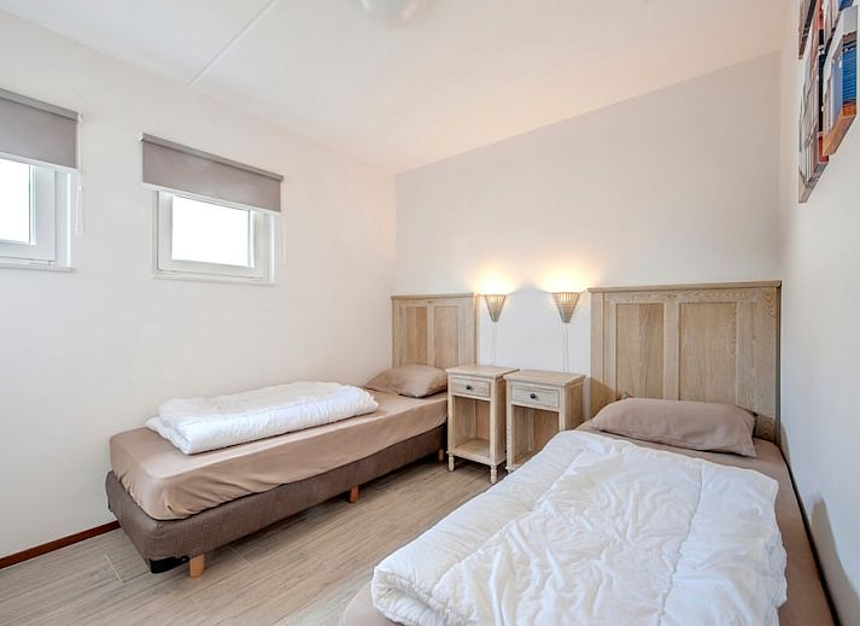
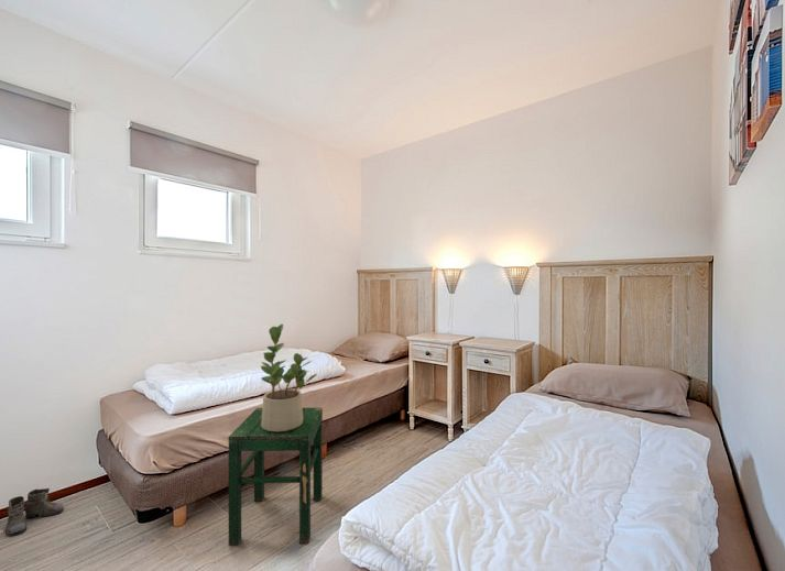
+ stool [228,407,324,546]
+ potted plant [260,323,318,431]
+ boots [4,487,65,537]
